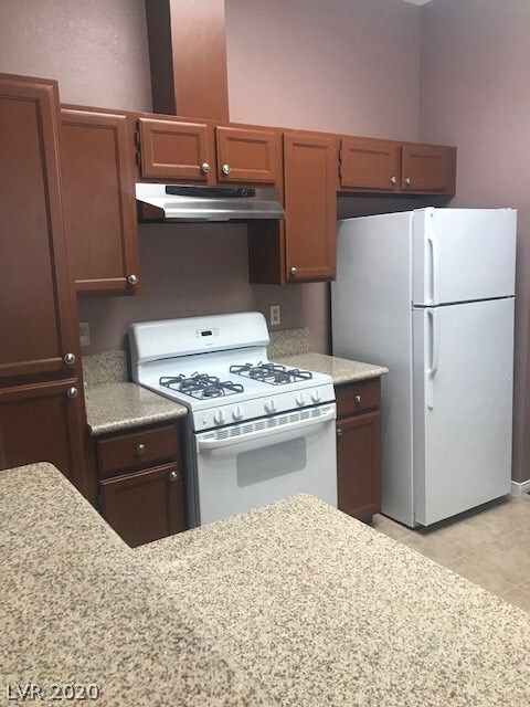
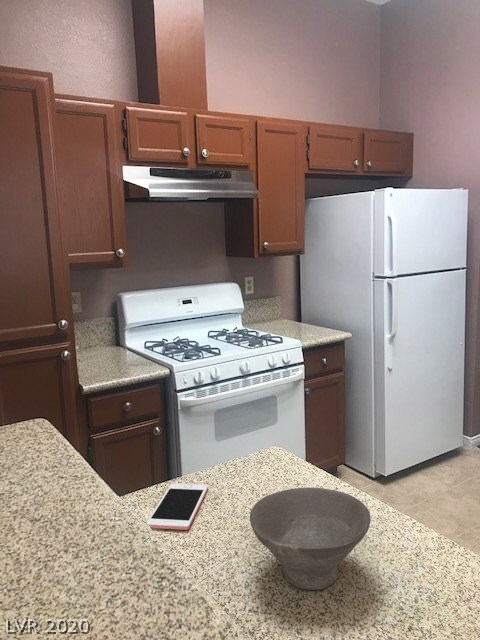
+ bowl [249,487,371,591]
+ cell phone [146,482,209,531]
